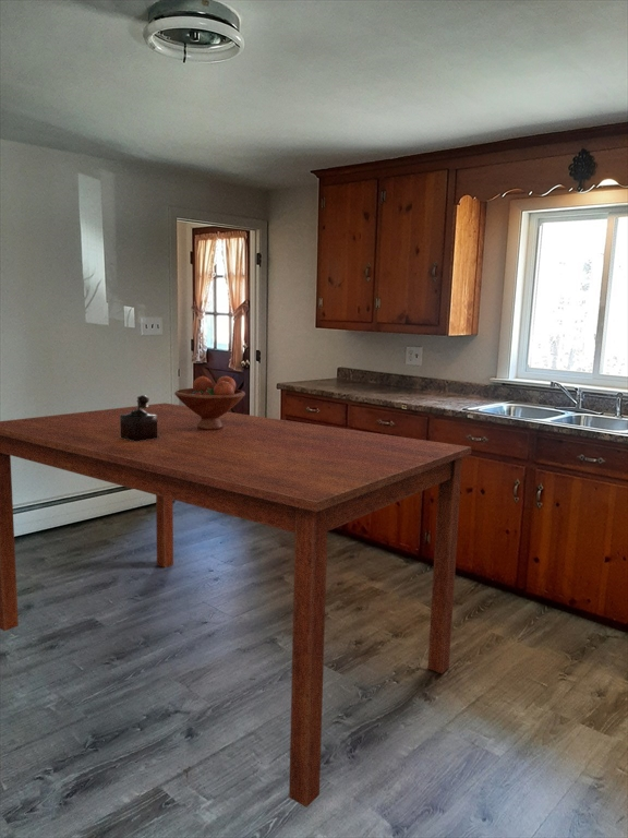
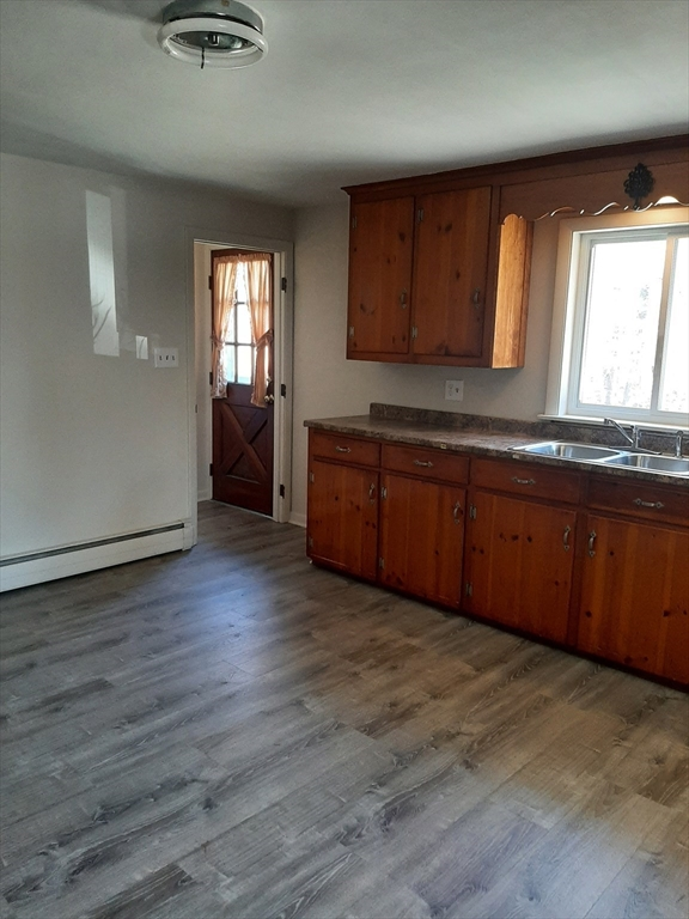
- dining table [0,402,472,809]
- fruit bowl [173,375,246,430]
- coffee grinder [120,394,158,442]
